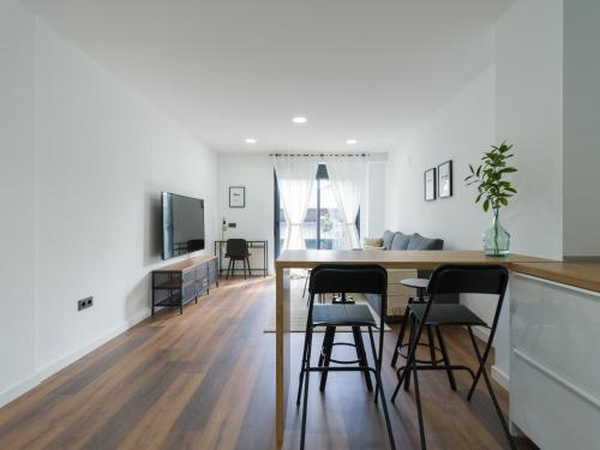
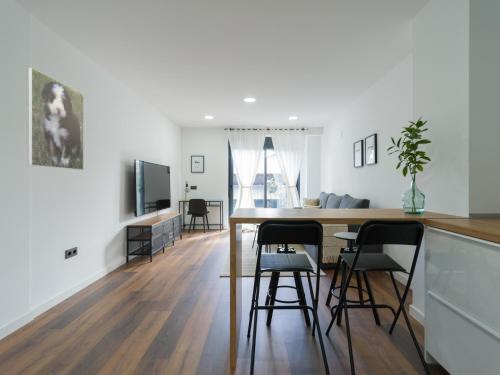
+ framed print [27,66,85,171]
